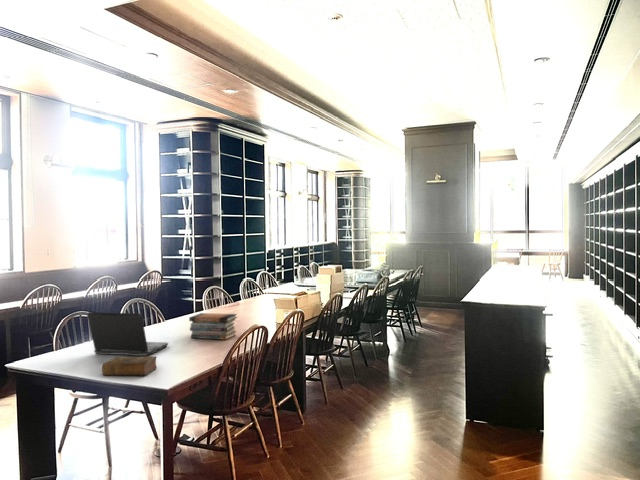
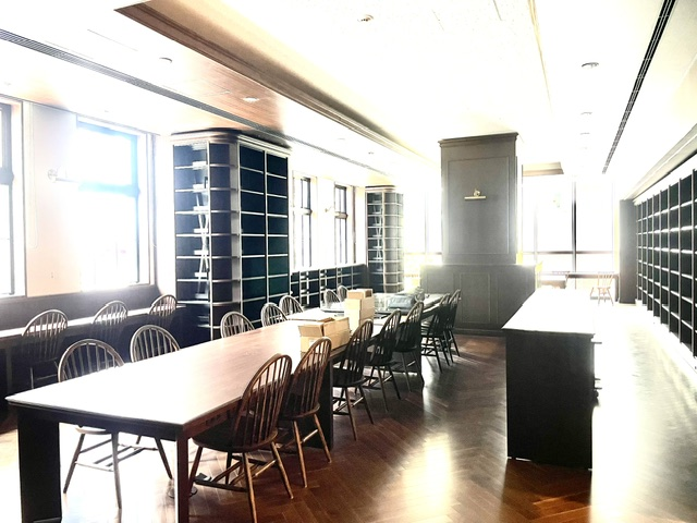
- book stack [188,312,238,341]
- laptop computer [86,311,169,357]
- book [101,355,158,376]
